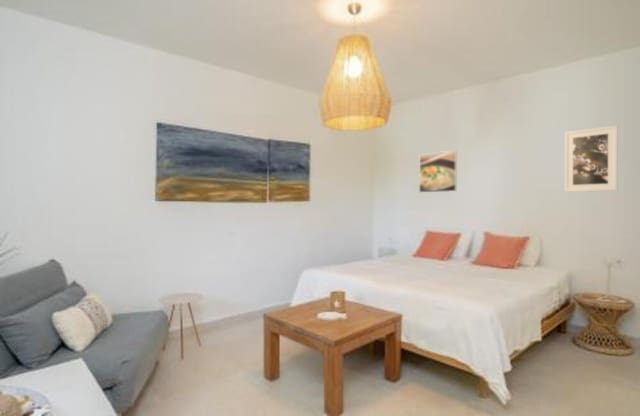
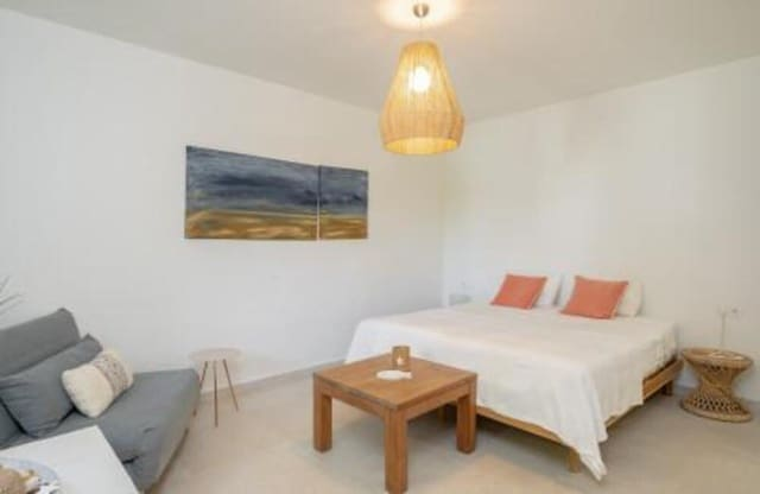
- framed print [418,149,458,193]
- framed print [564,124,619,193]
